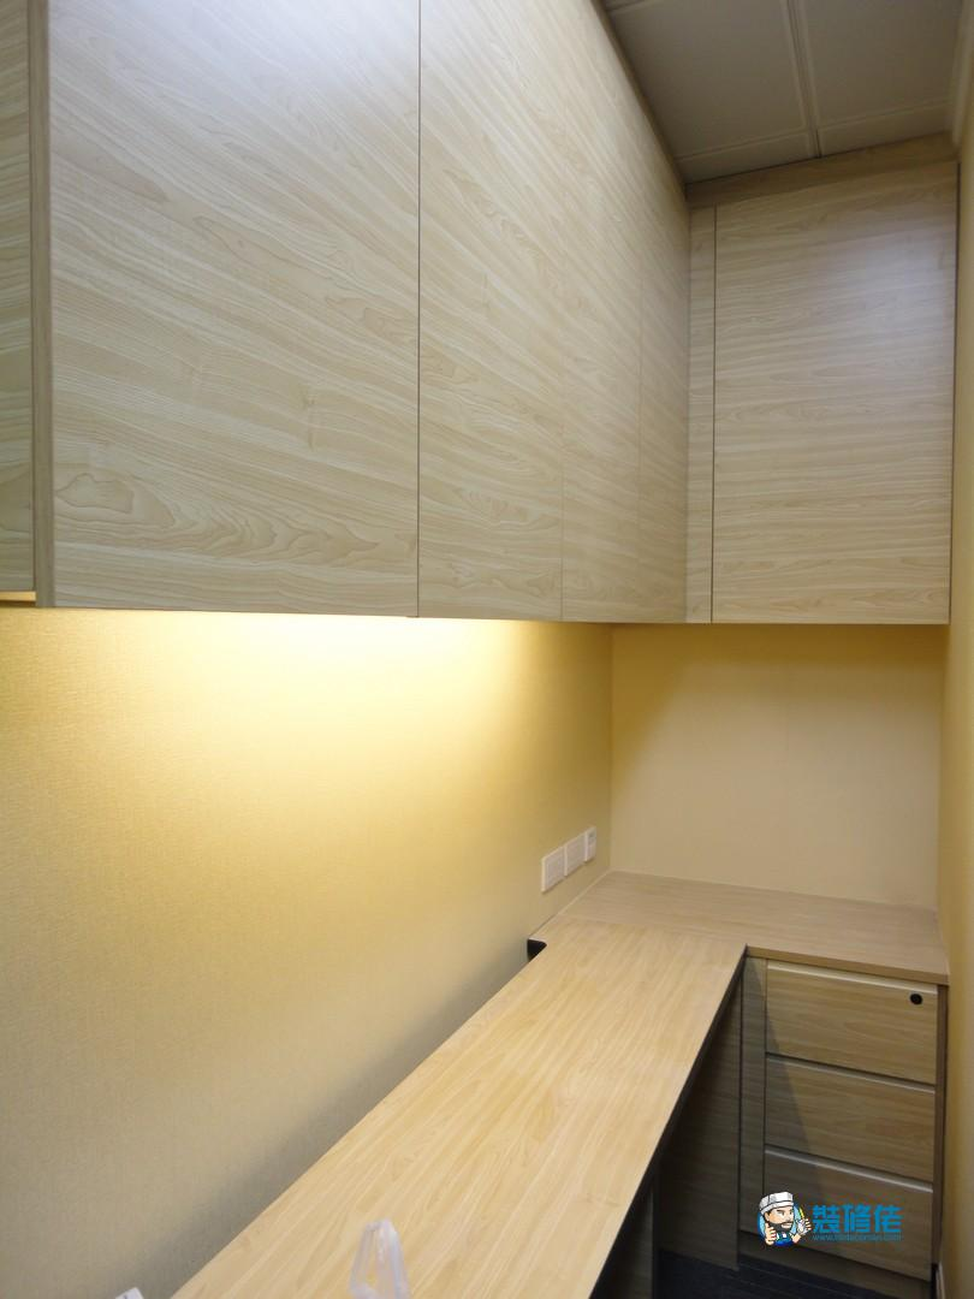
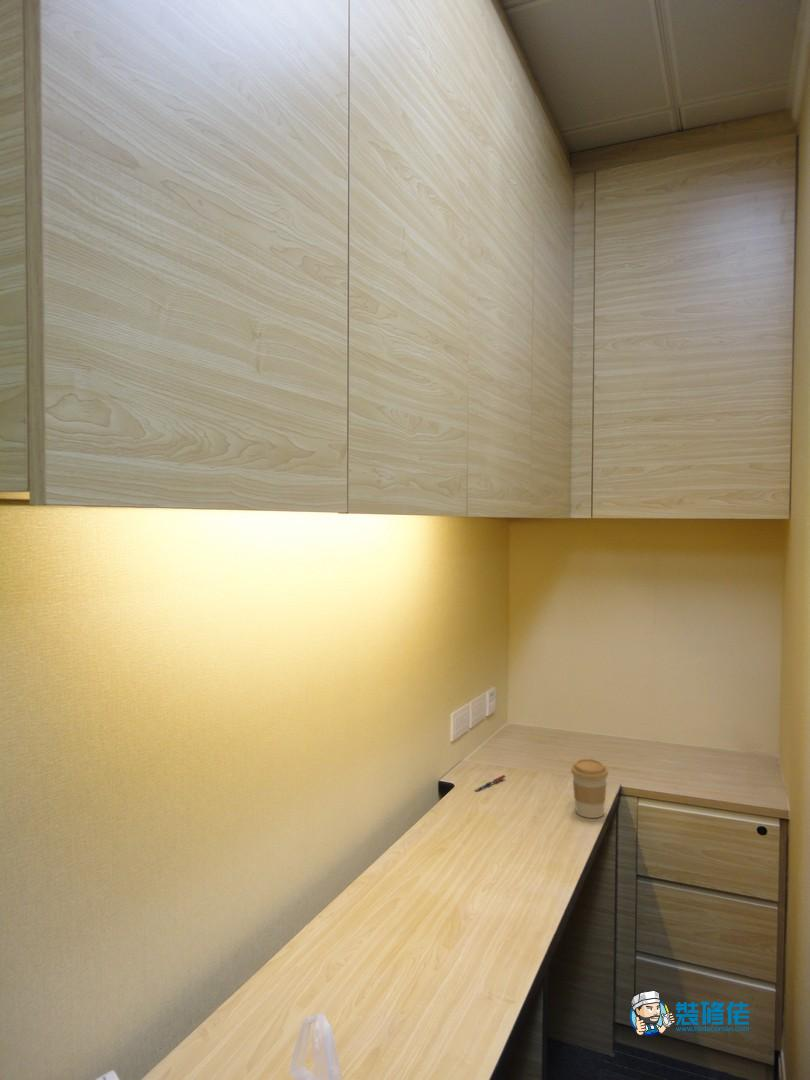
+ pen [475,774,506,792]
+ coffee cup [570,758,609,819]
